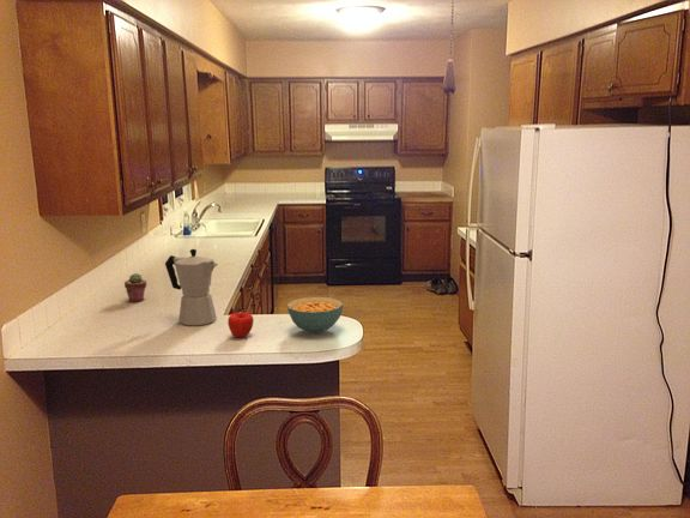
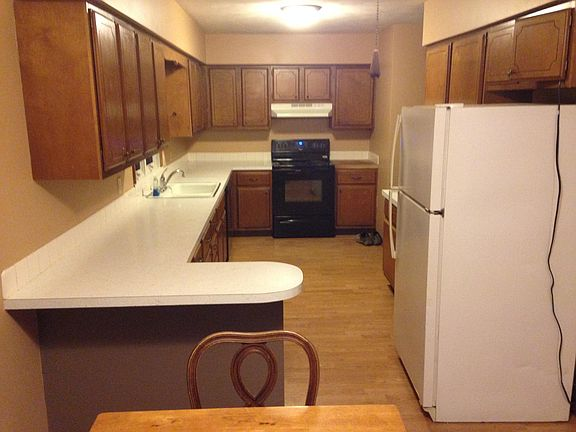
- cereal bowl [286,296,344,335]
- apple [226,312,255,338]
- potted succulent [123,272,147,303]
- moka pot [164,248,218,327]
